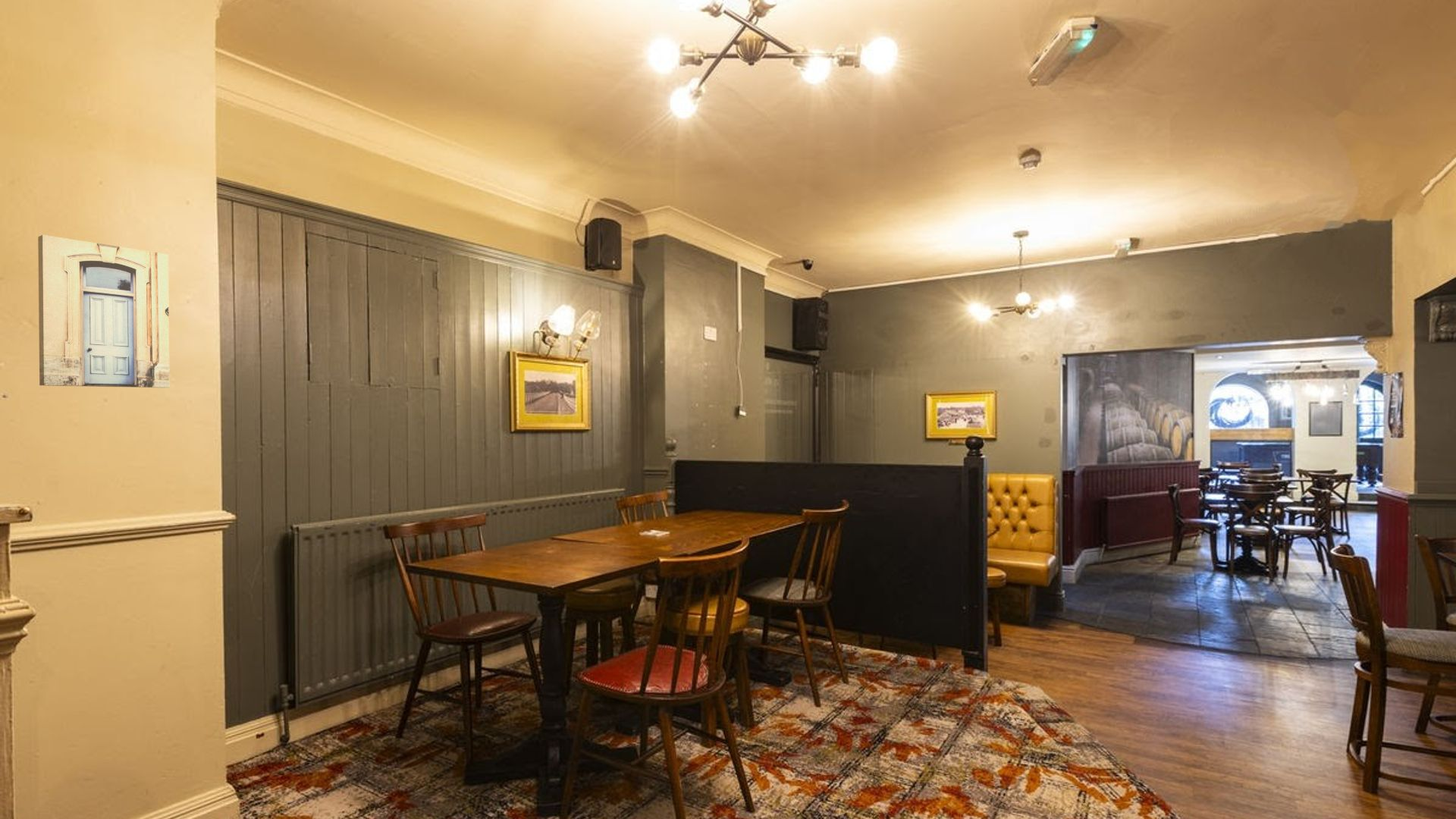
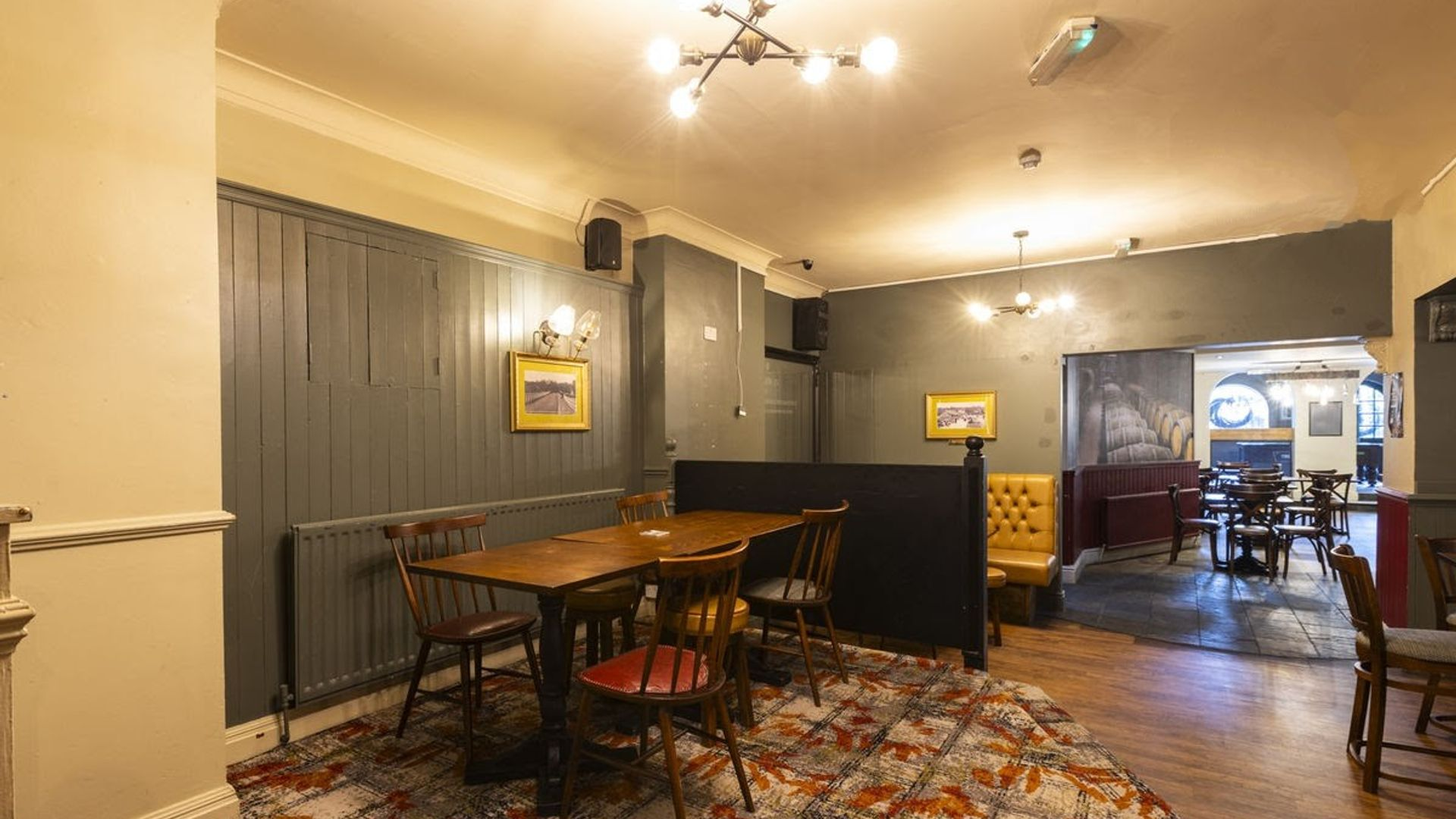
- wall art [37,234,170,388]
